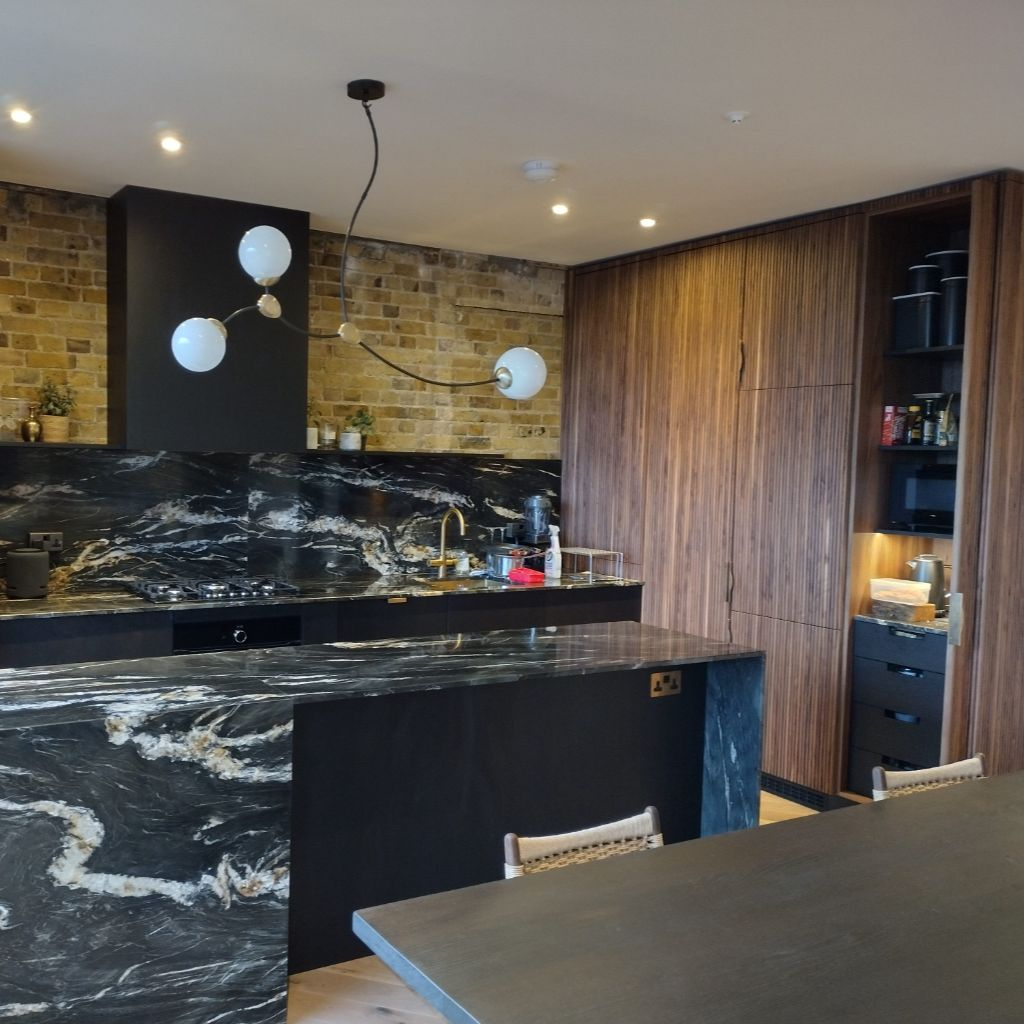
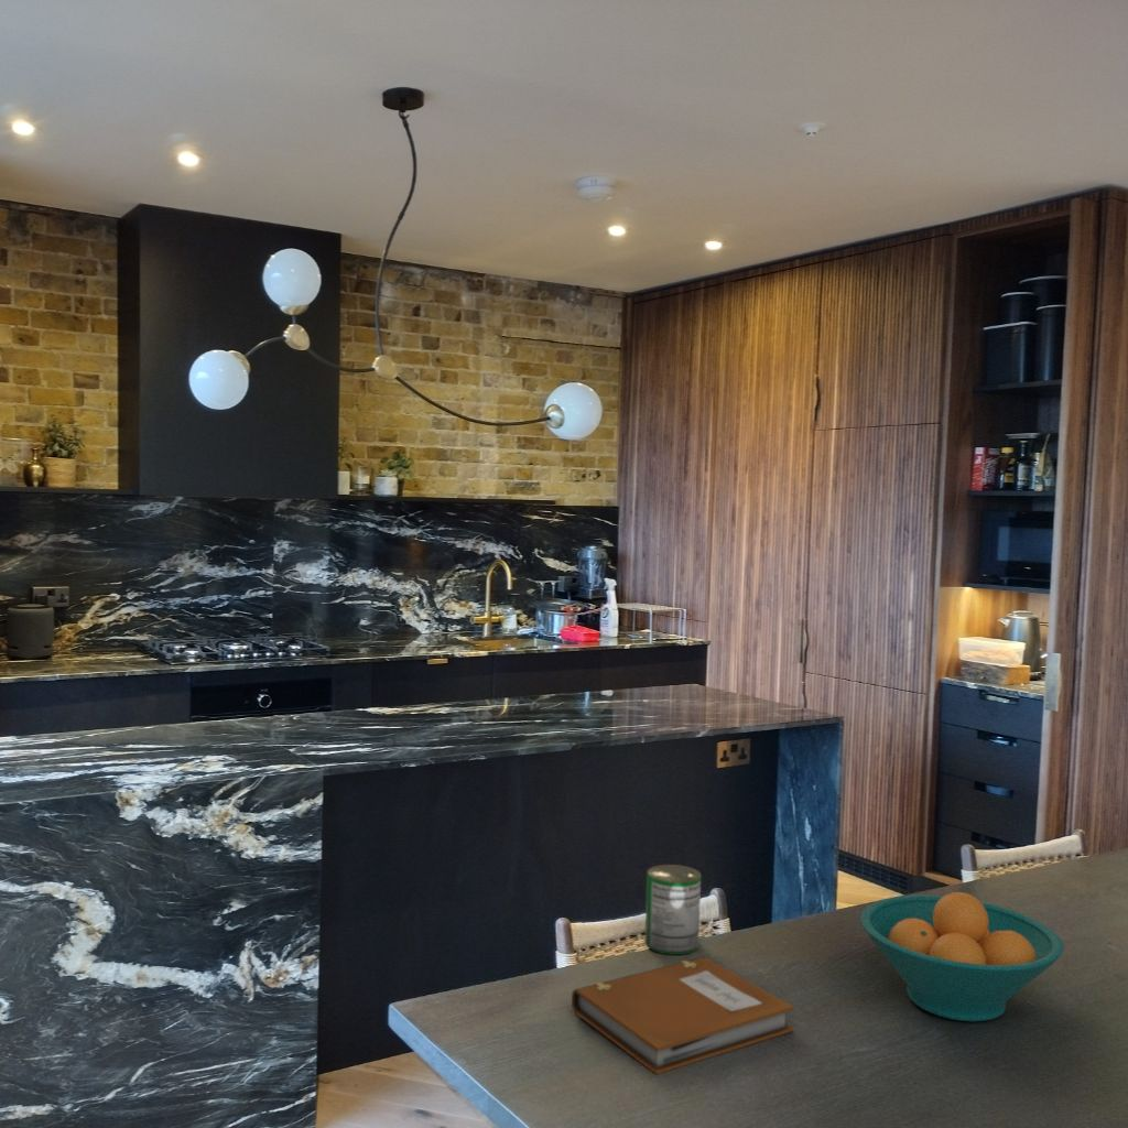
+ fruit bowl [859,891,1064,1022]
+ notebook [571,956,795,1075]
+ can [643,864,702,956]
